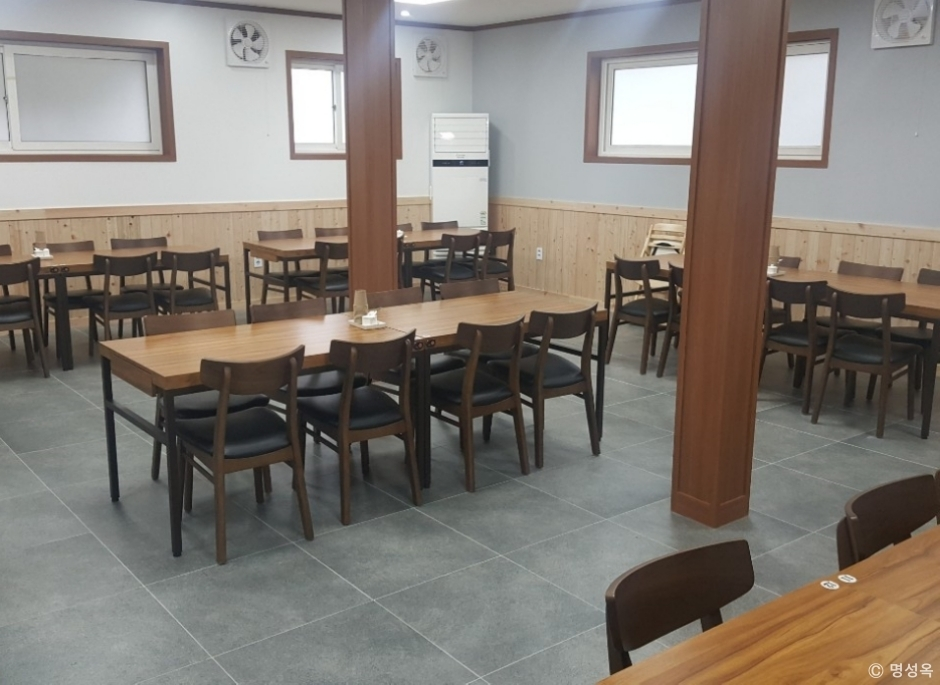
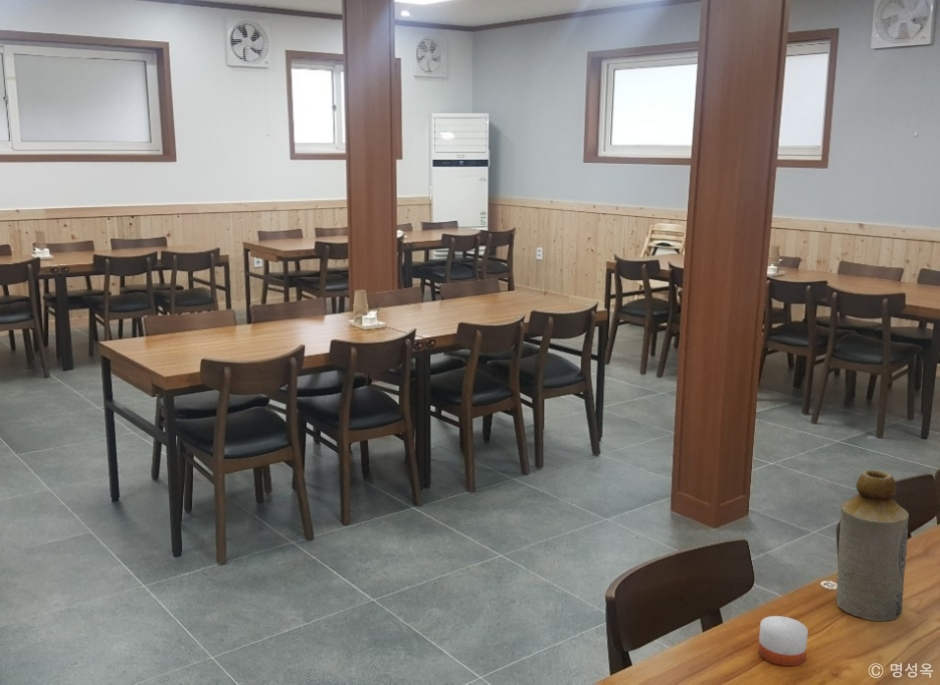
+ bottle [835,469,910,622]
+ candle [757,604,809,667]
